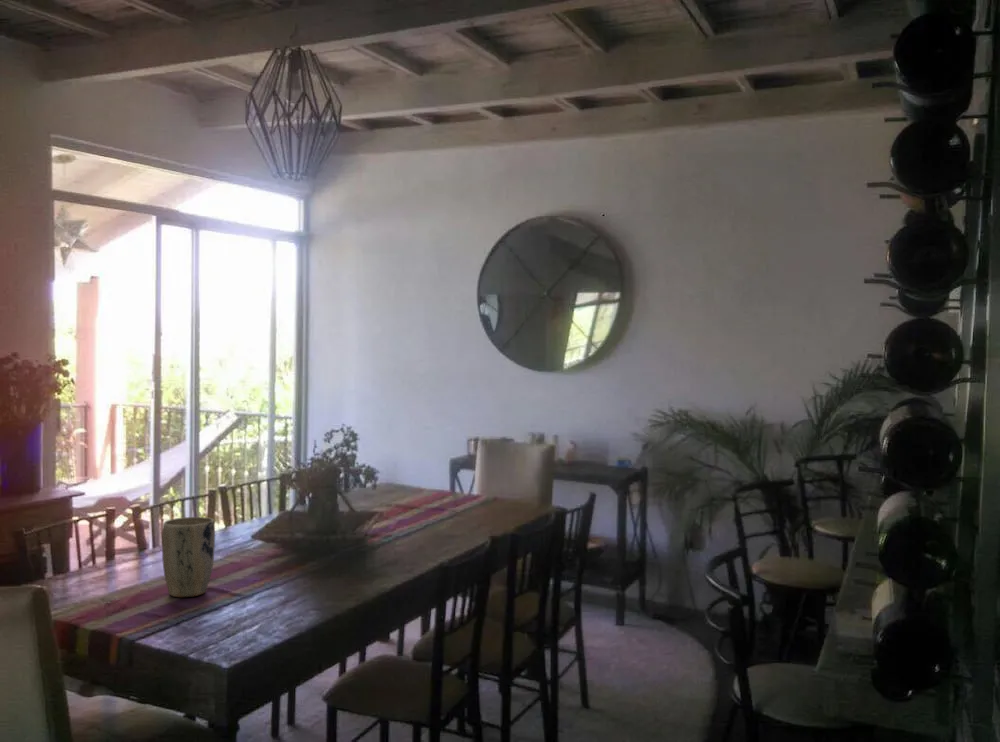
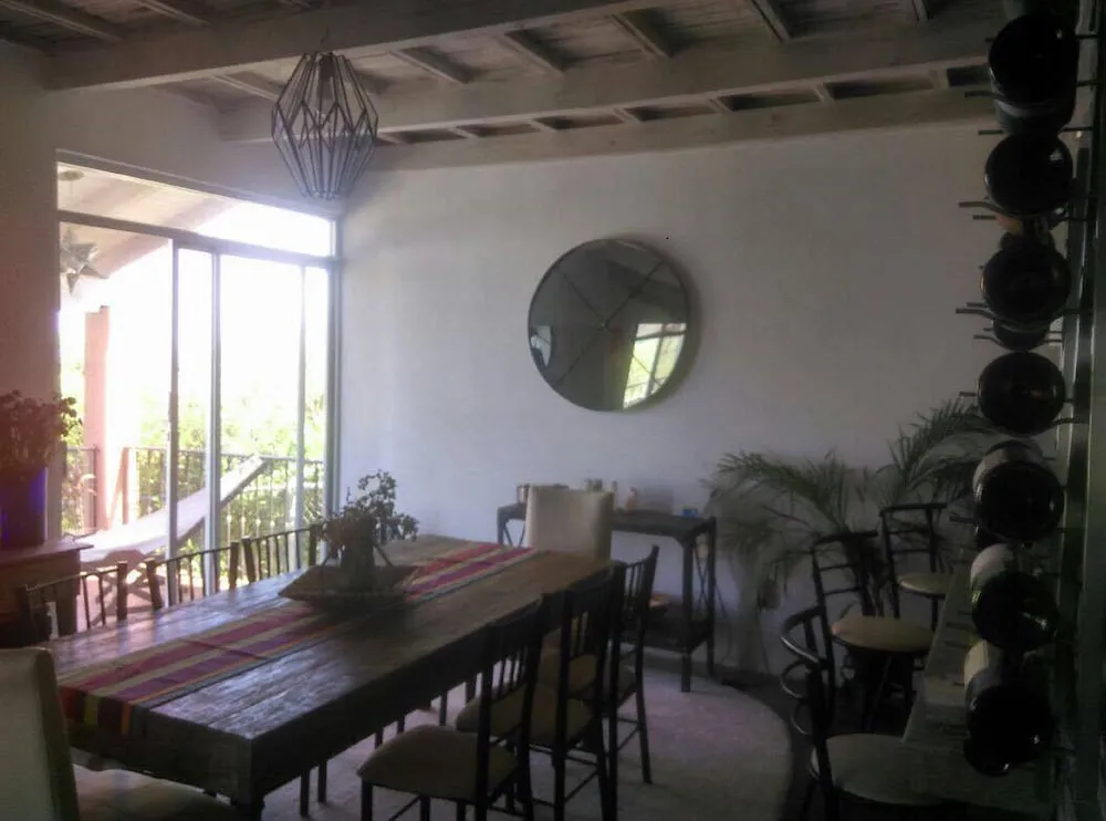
- plant pot [161,516,216,598]
